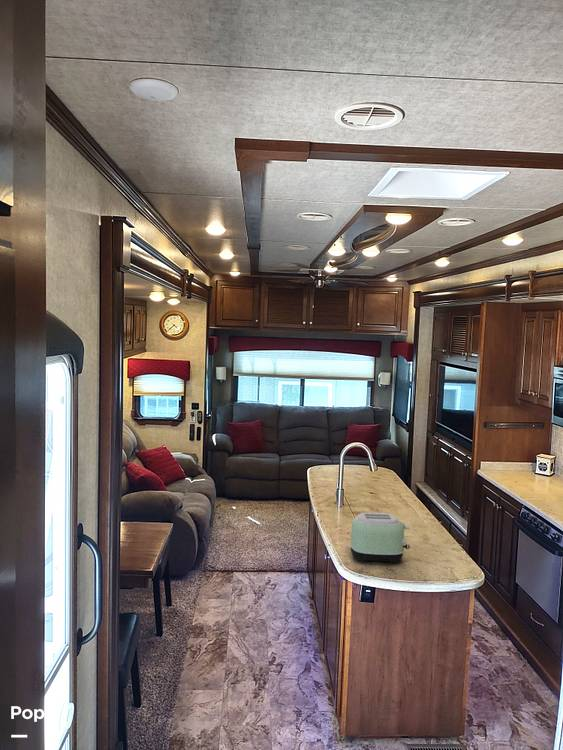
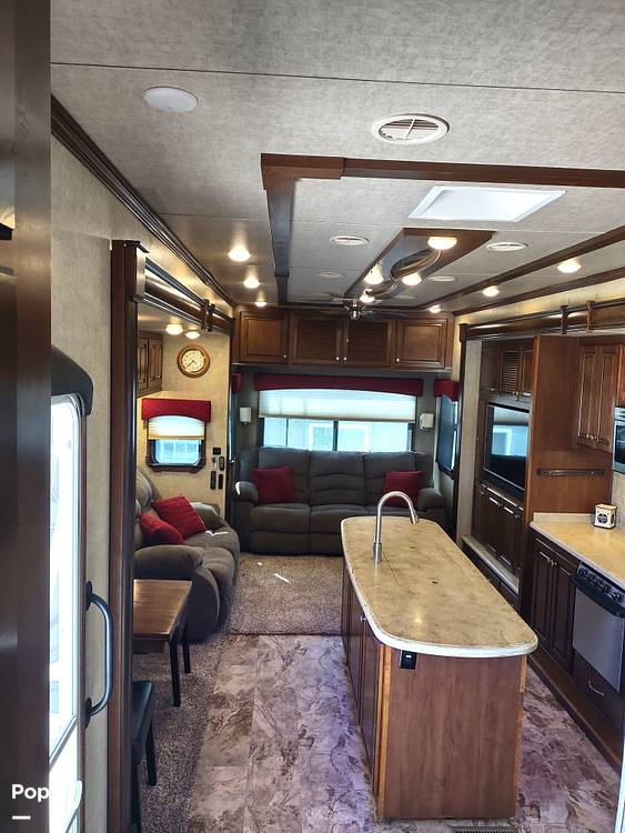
- toaster [349,512,411,564]
